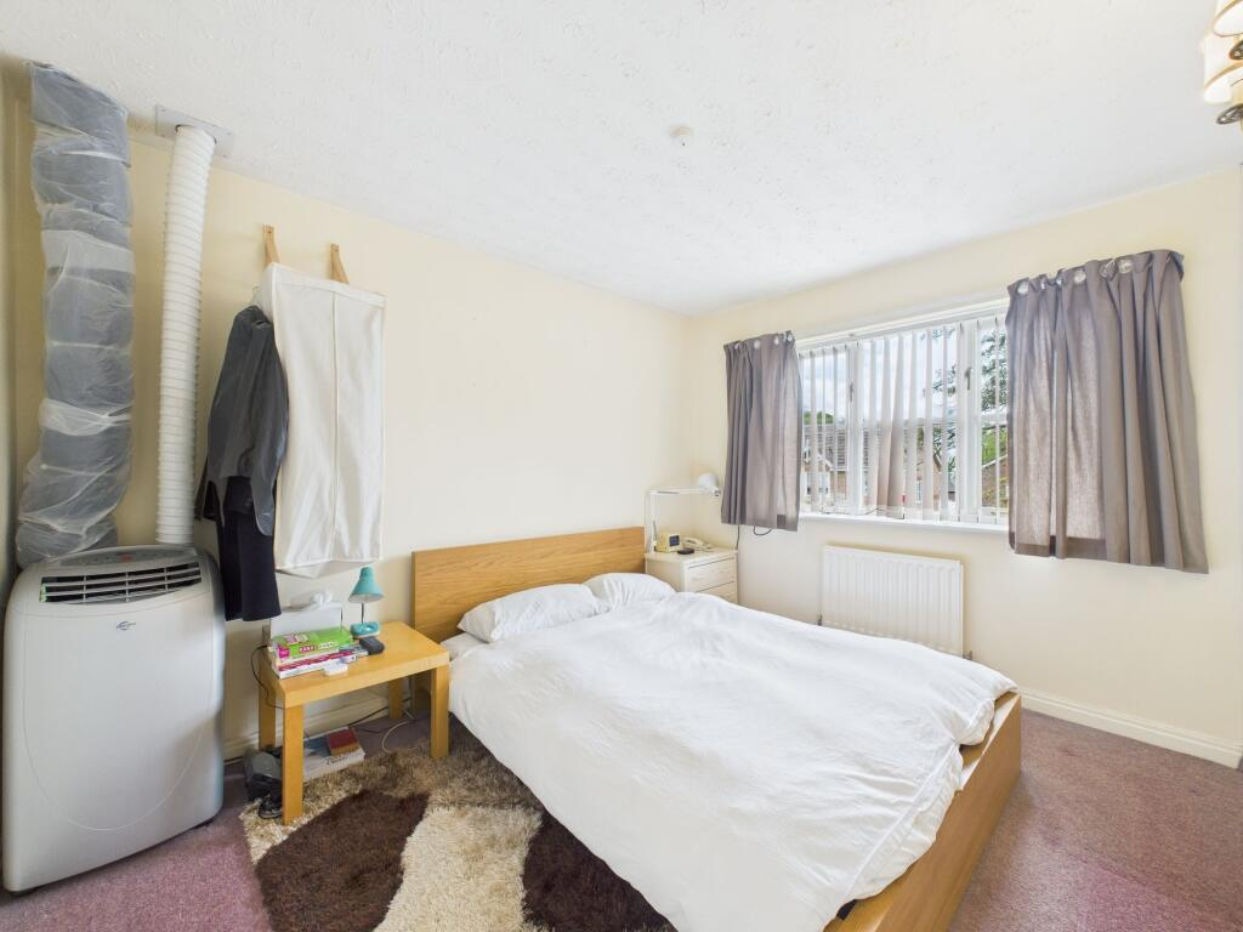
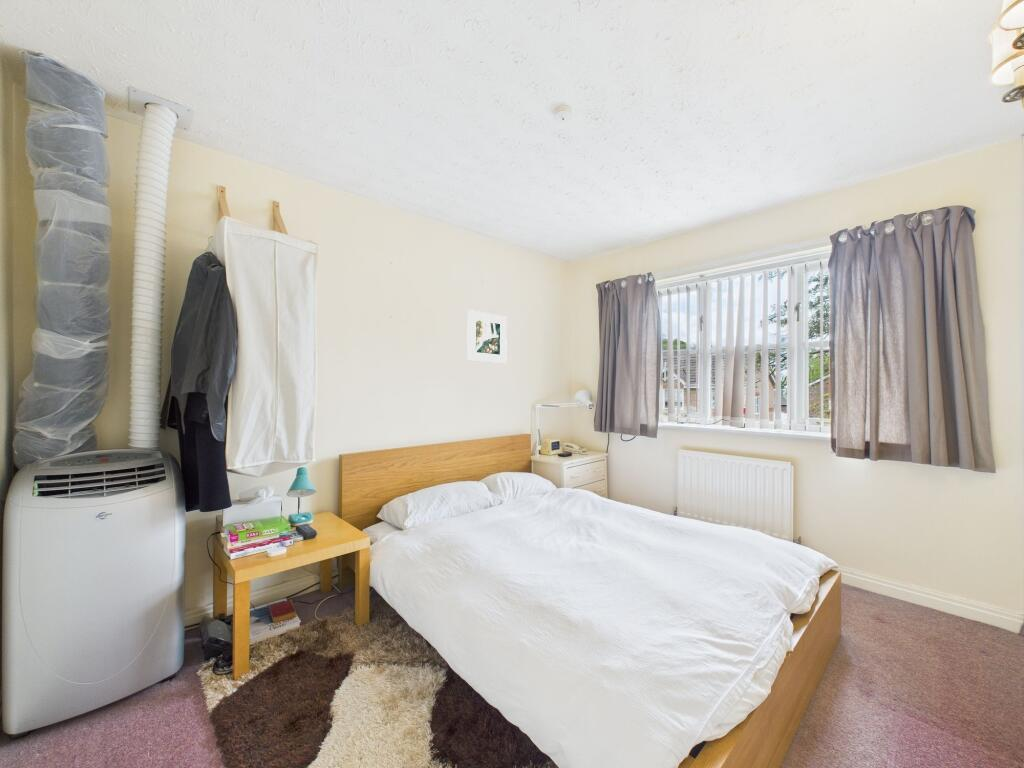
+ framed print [466,309,508,364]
